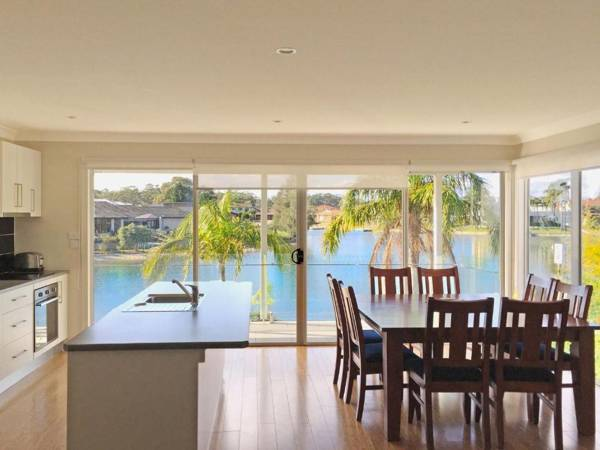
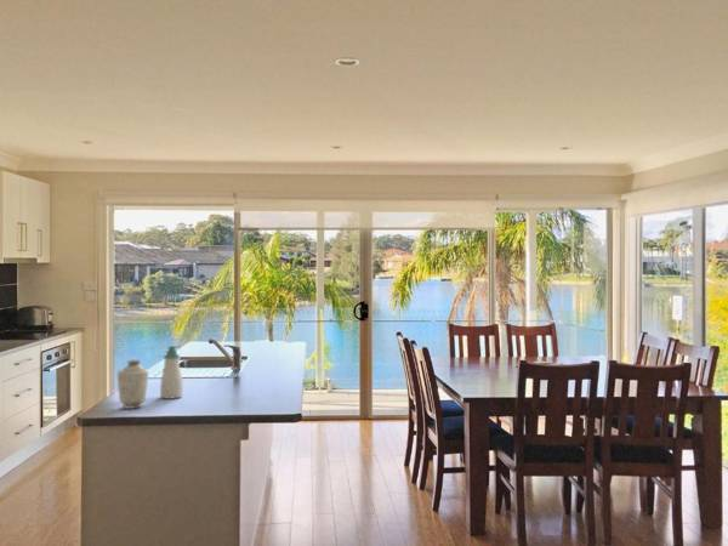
+ vase [116,358,149,410]
+ soap bottle [159,345,184,400]
